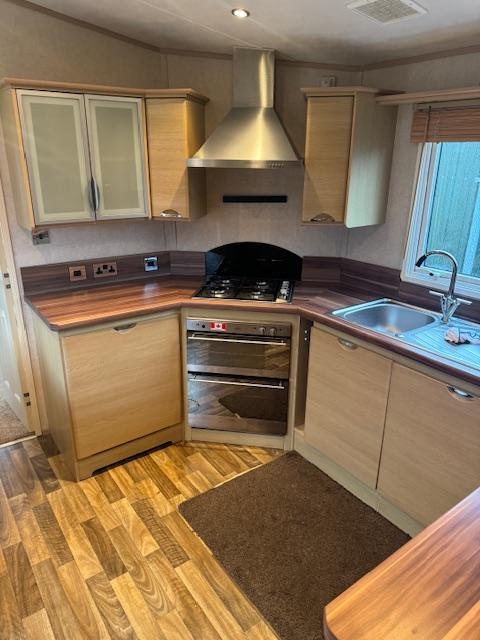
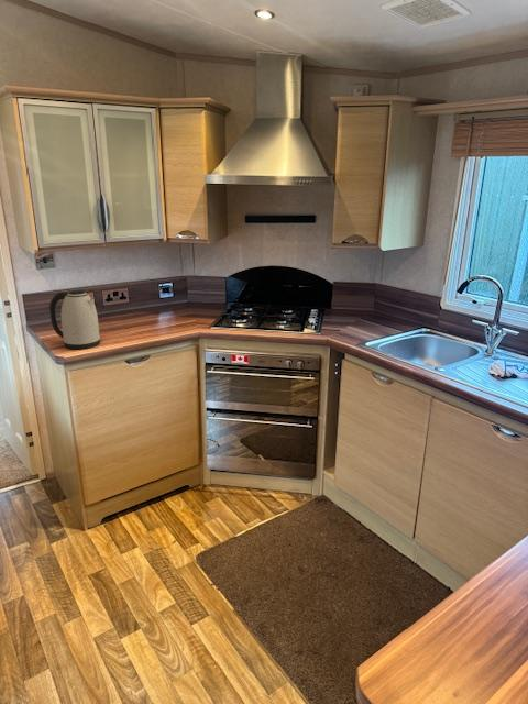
+ kettle [48,289,101,350]
